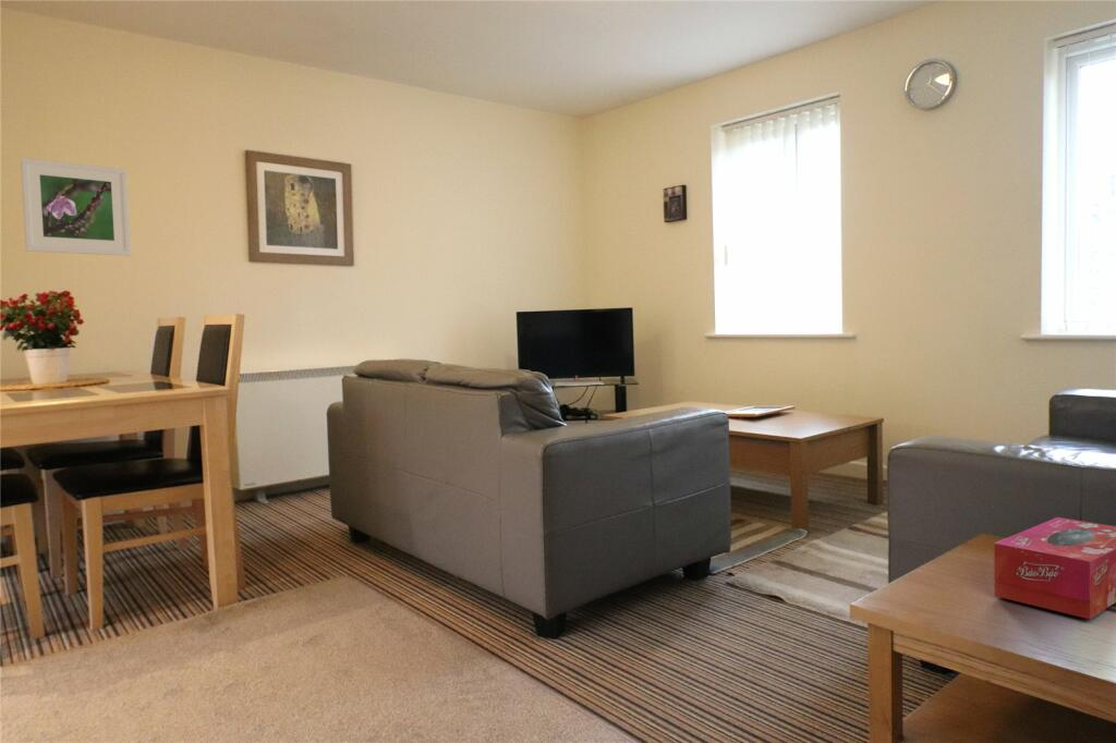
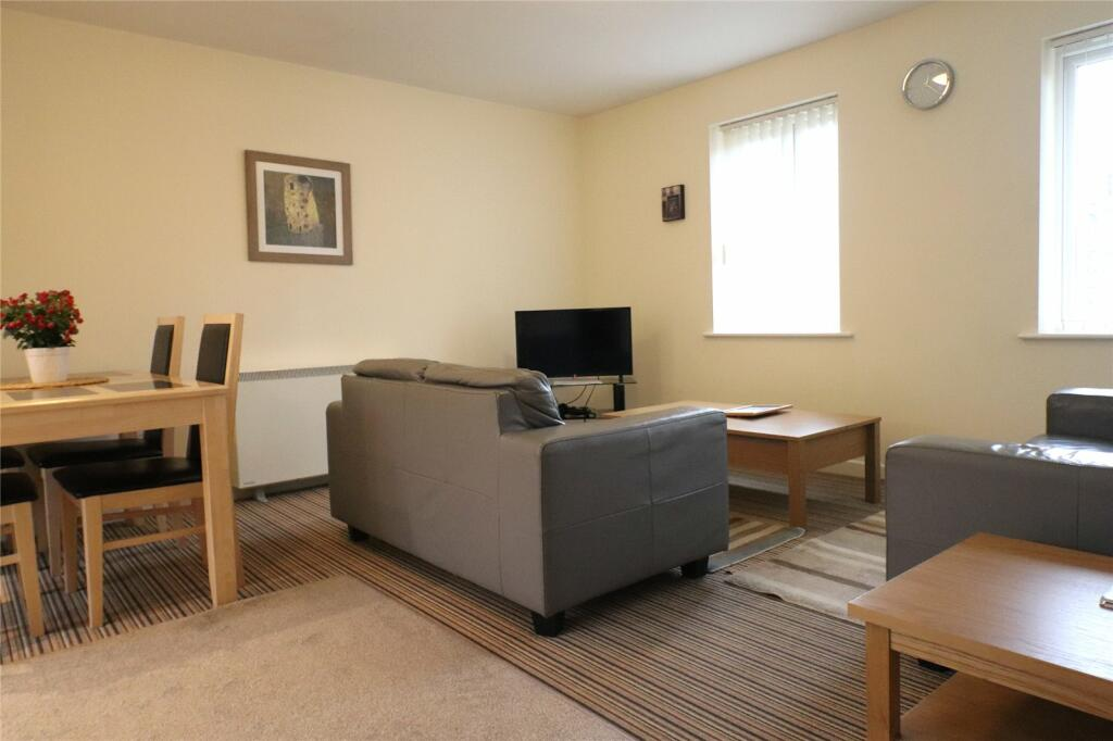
- tissue box [993,516,1116,620]
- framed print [20,157,132,257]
